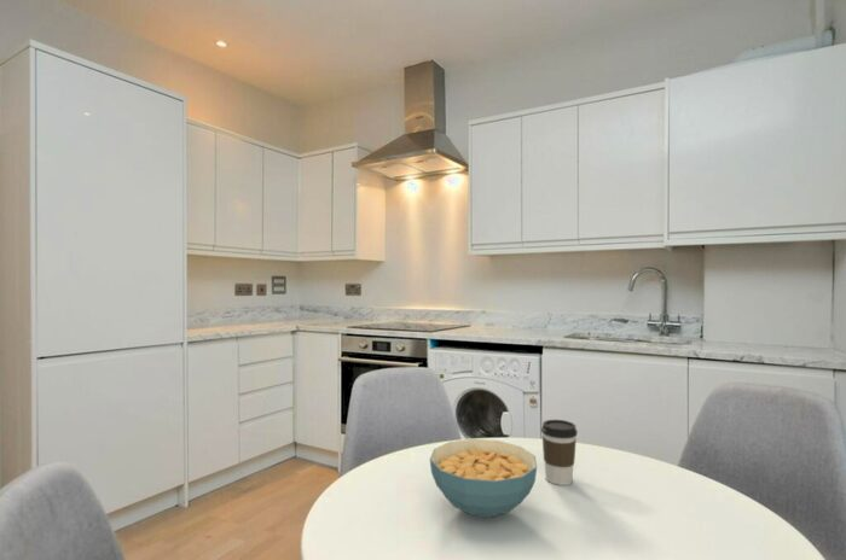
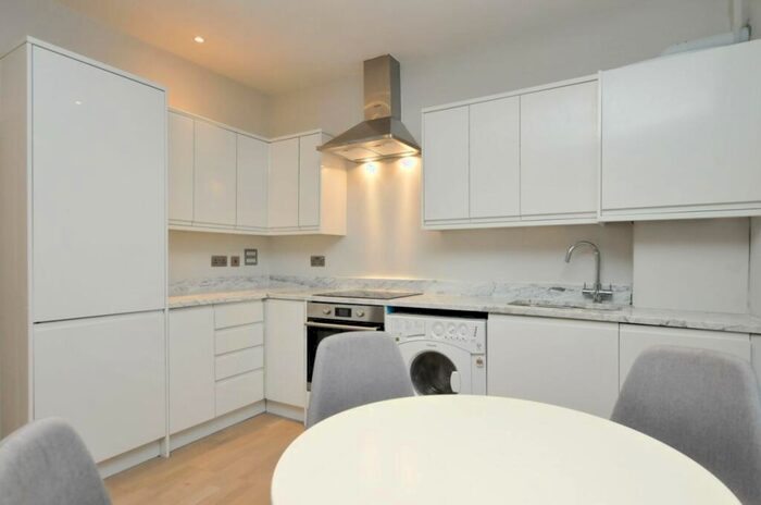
- cereal bowl [429,438,538,519]
- coffee cup [540,419,579,486]
